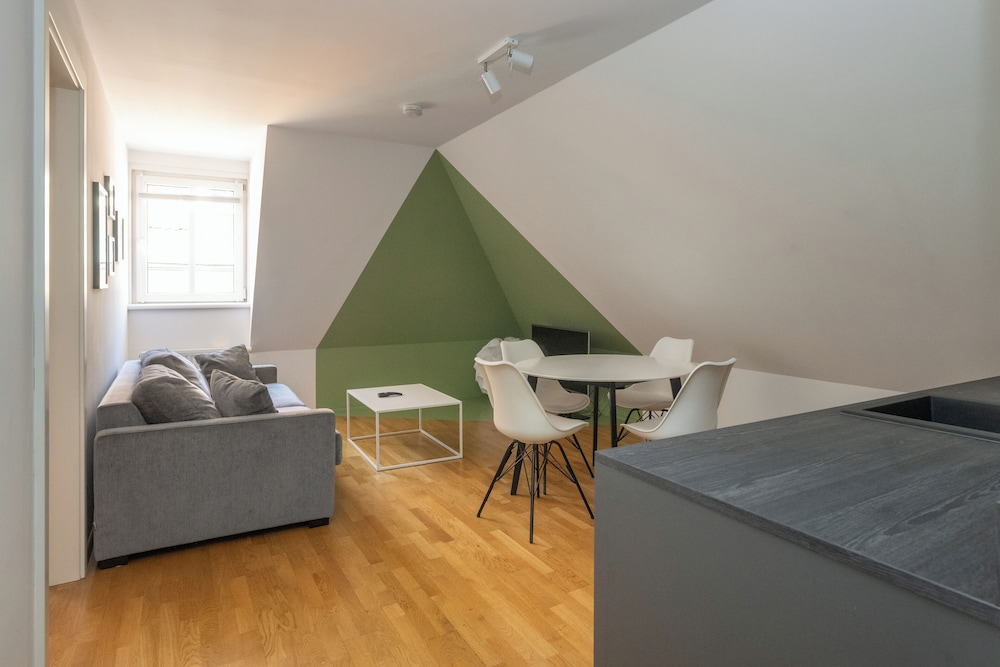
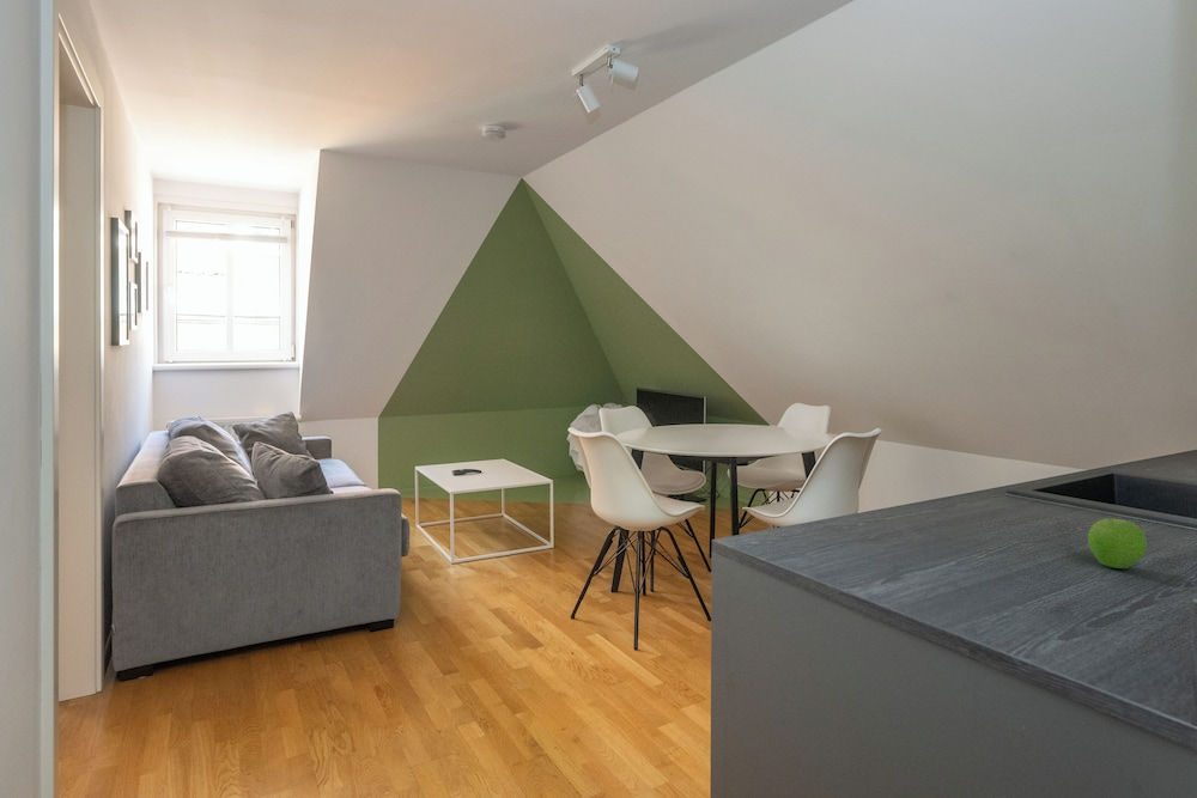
+ fruit [1087,517,1148,569]
